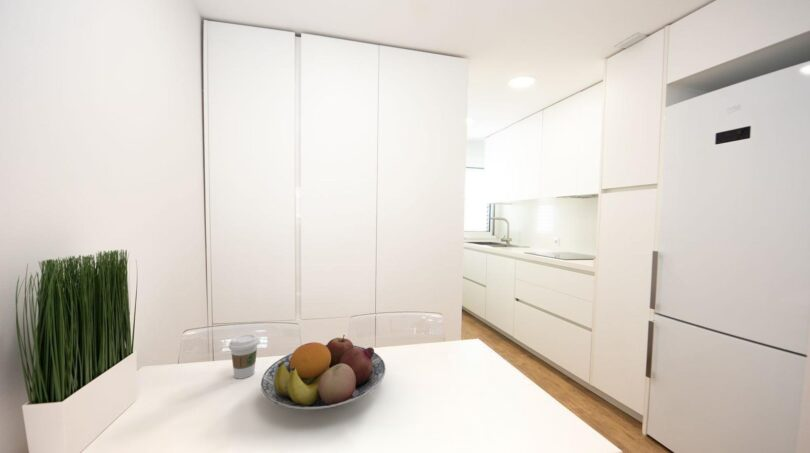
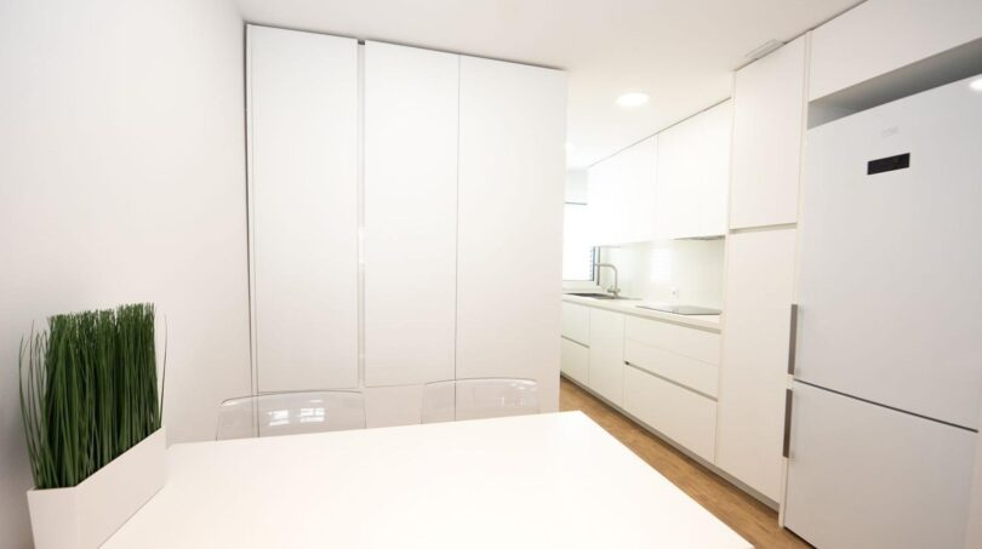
- fruit bowl [260,334,387,411]
- coffee cup [228,333,260,380]
